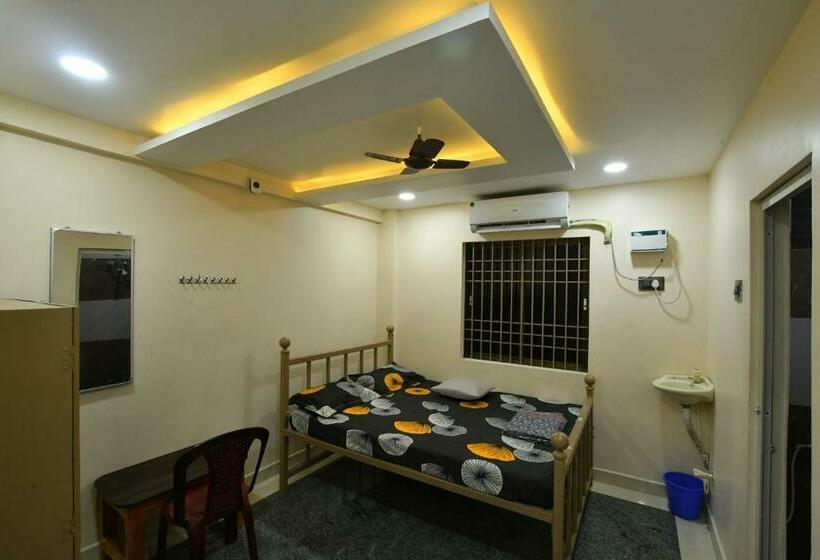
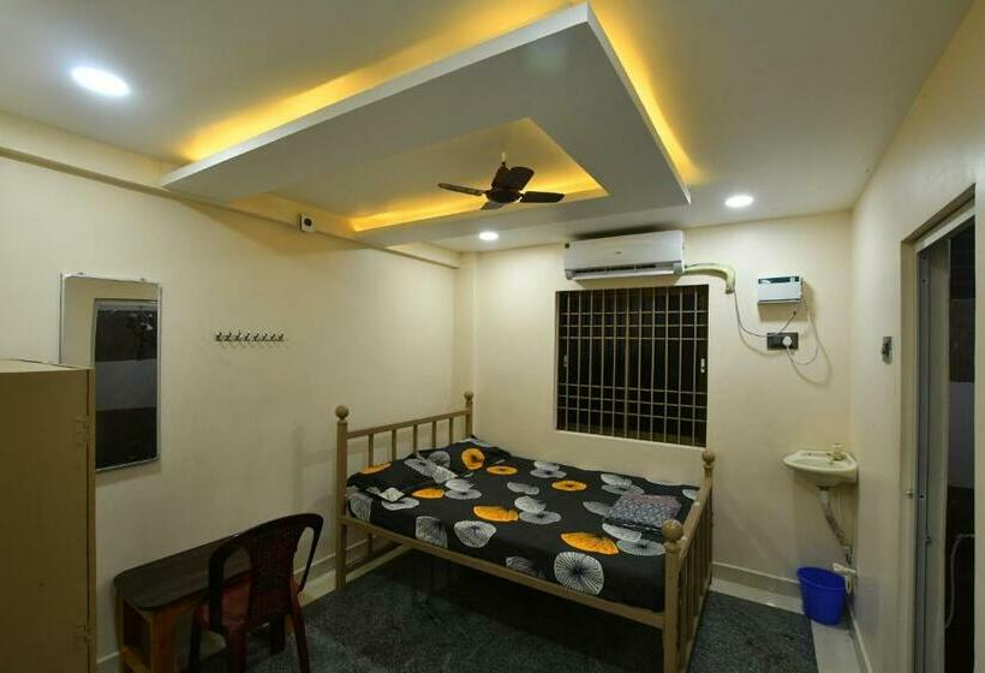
- pillow [430,375,498,401]
